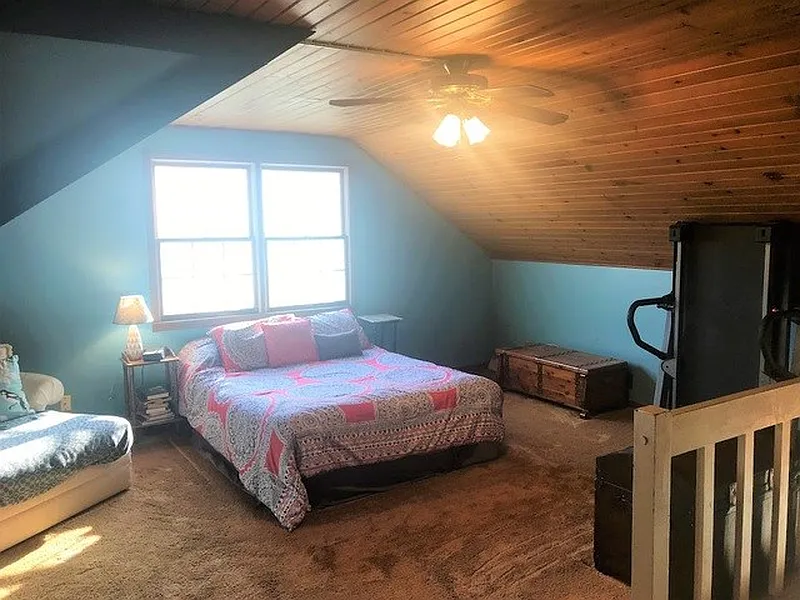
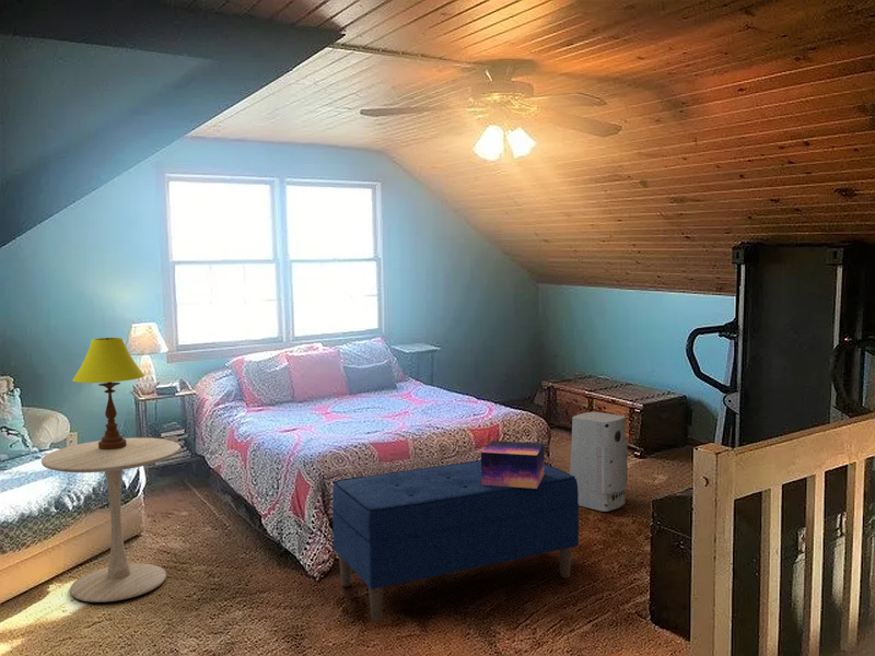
+ air purifier [569,411,629,513]
+ side table [40,436,180,604]
+ decorative box [480,440,546,489]
+ table lamp [71,337,145,449]
+ bench [331,459,580,623]
